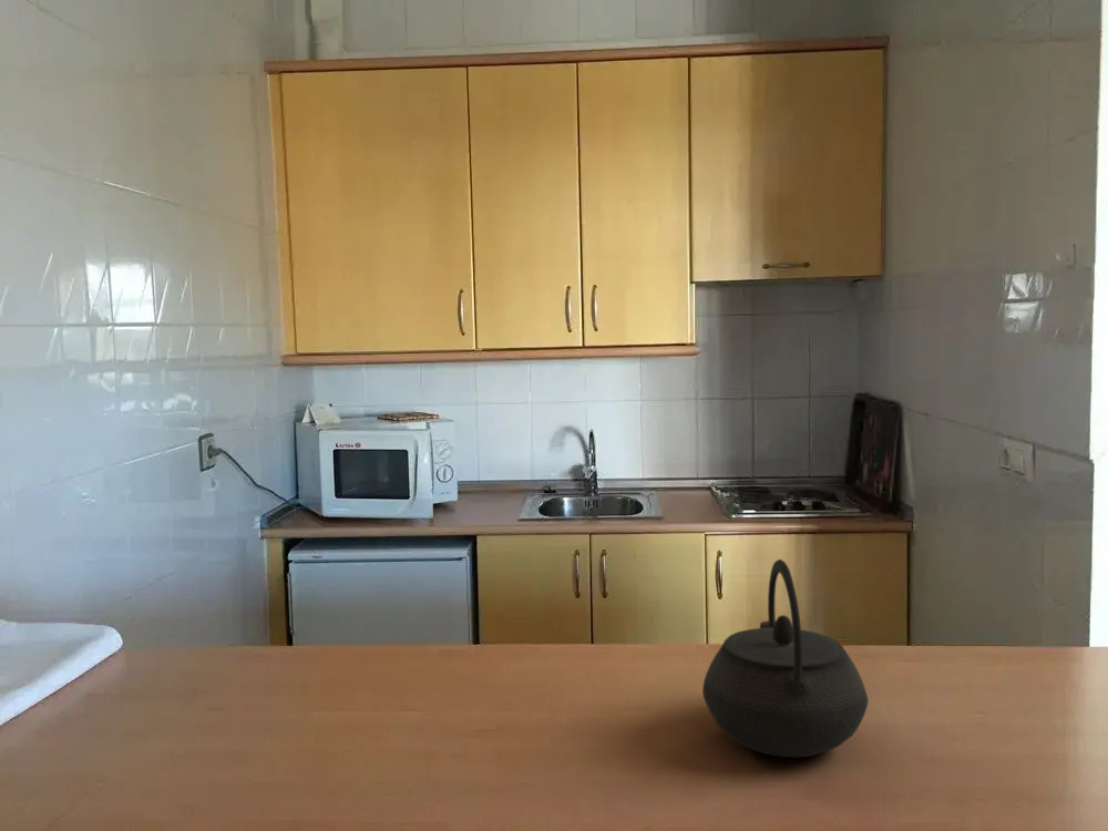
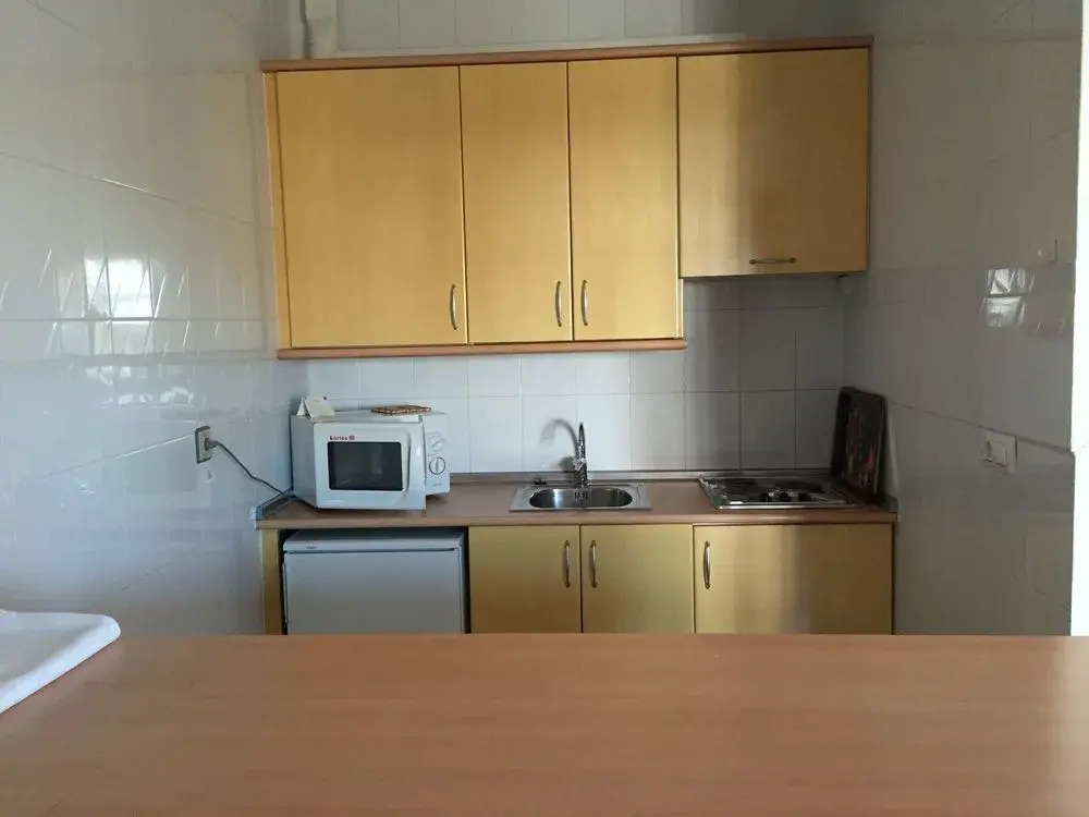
- kettle [701,558,869,759]
